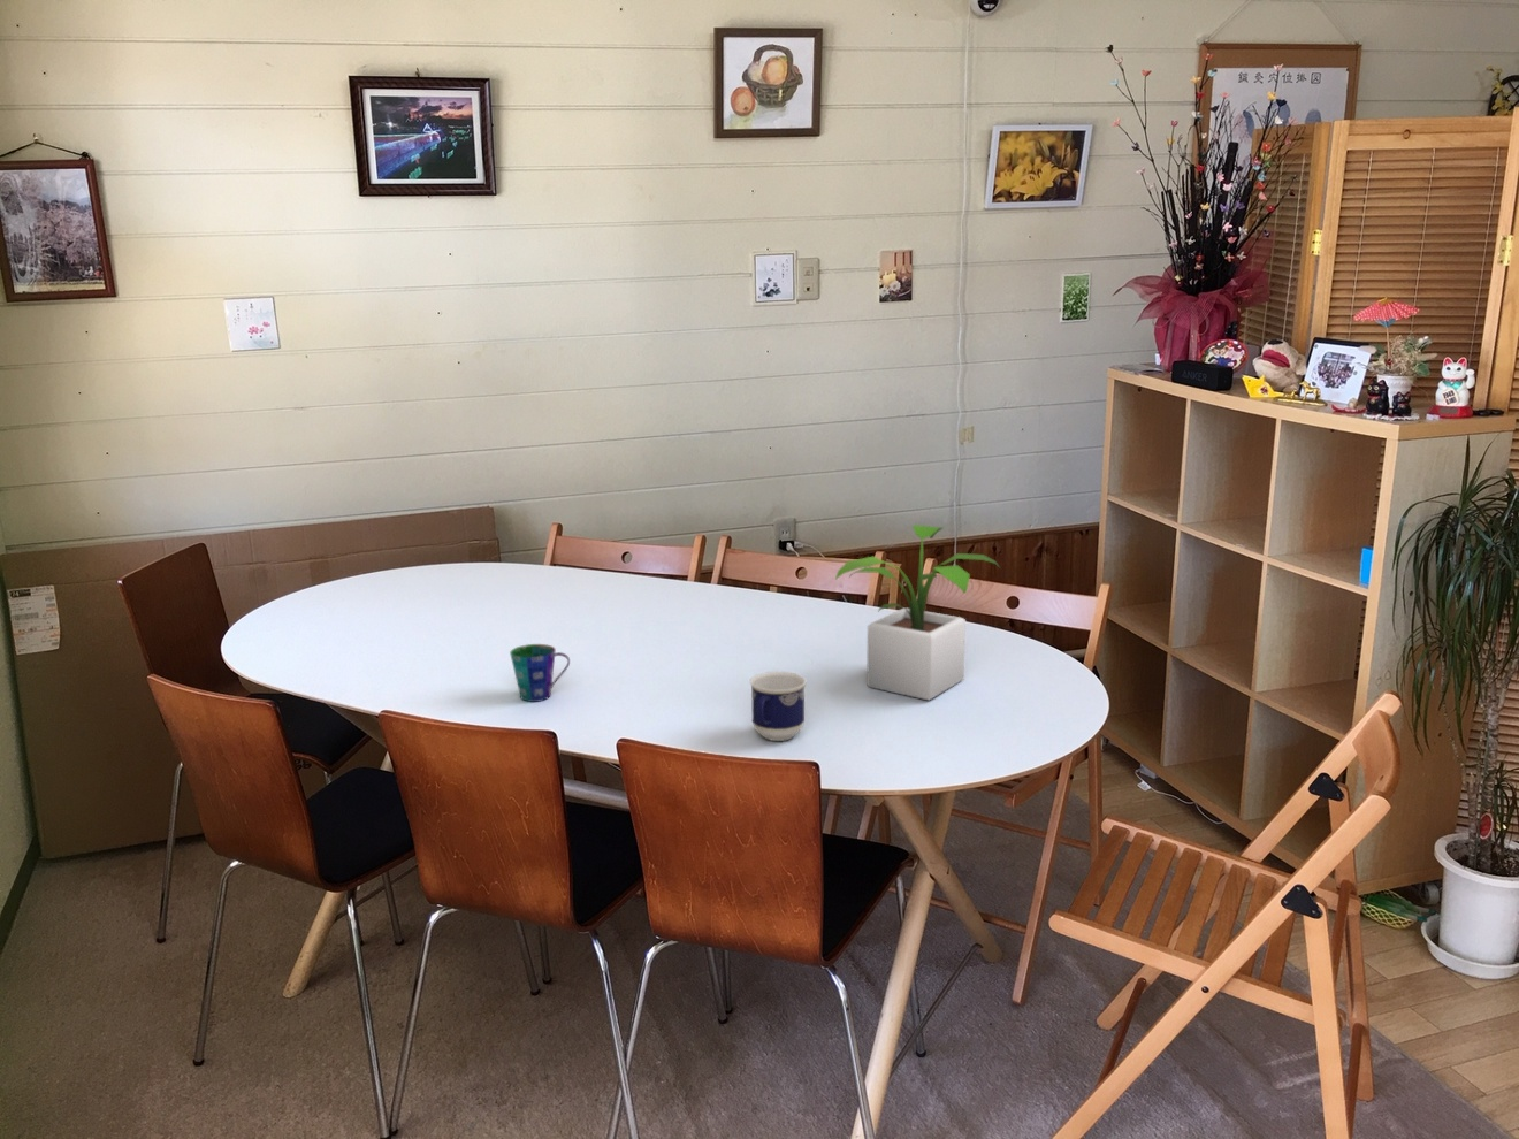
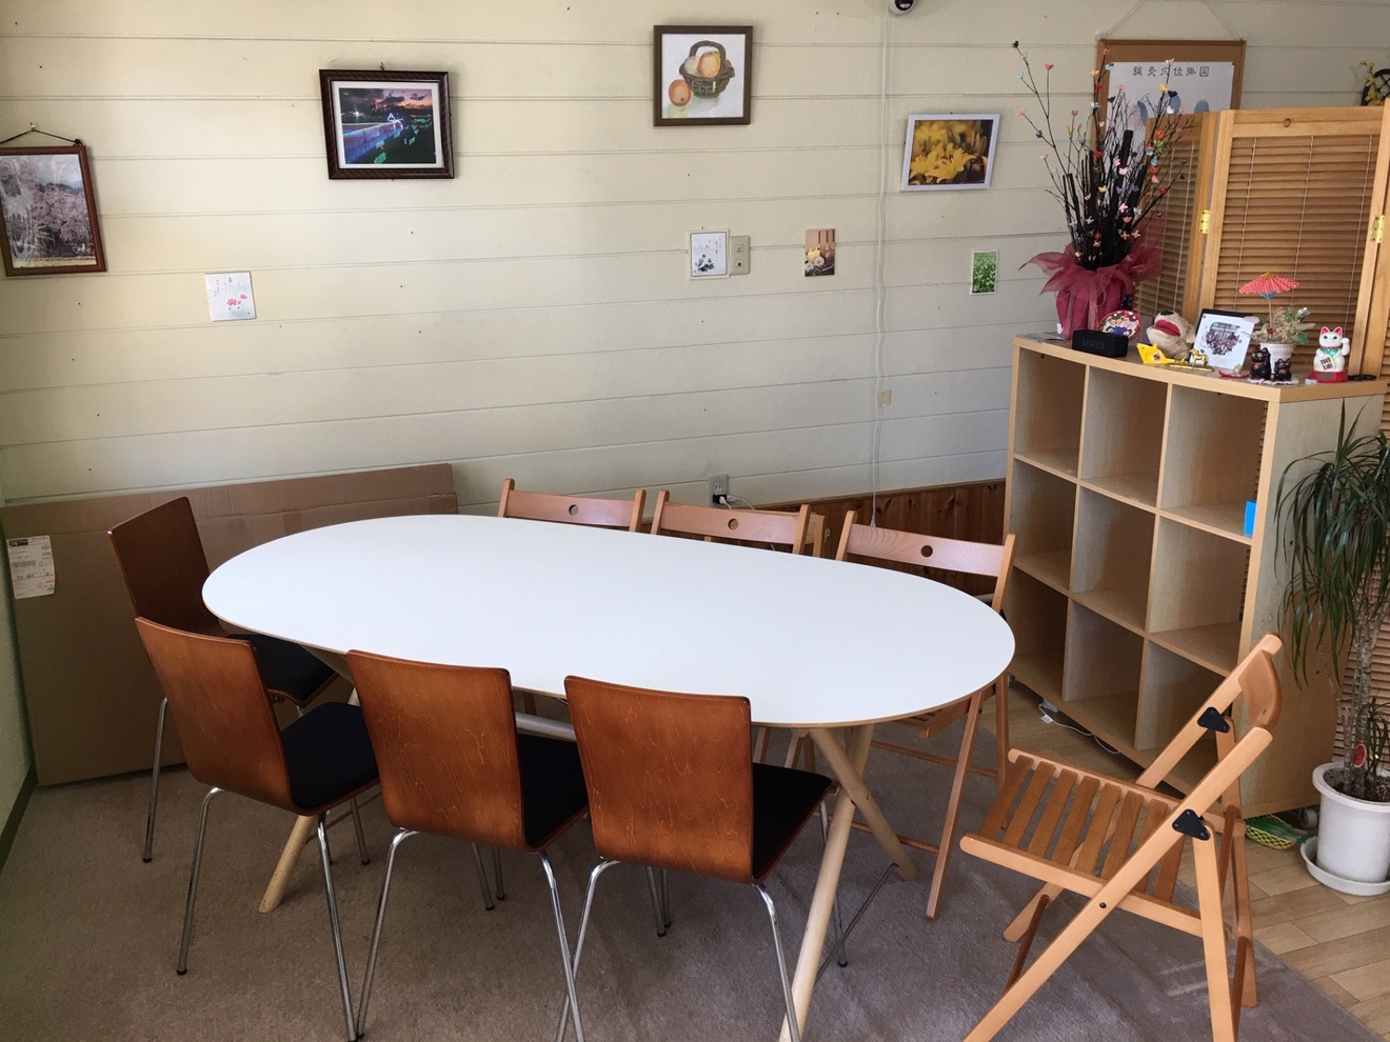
- potted plant [835,524,1001,702]
- cup [508,644,571,704]
- cup [749,671,806,742]
